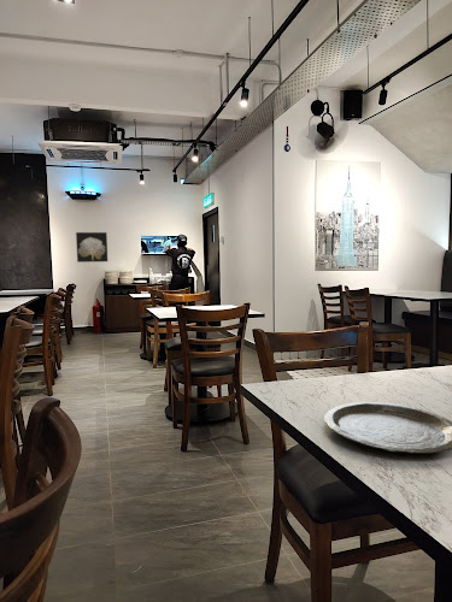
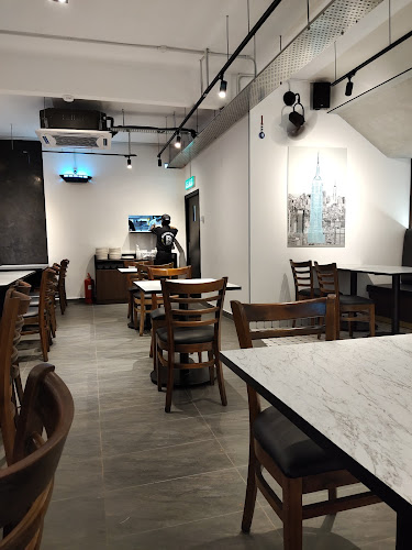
- wall art [75,231,108,264]
- plate [323,401,452,454]
